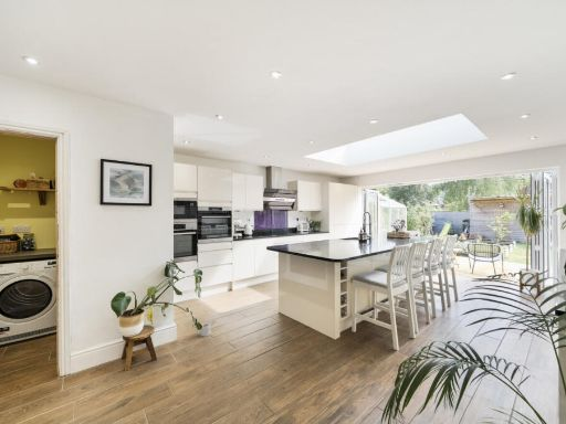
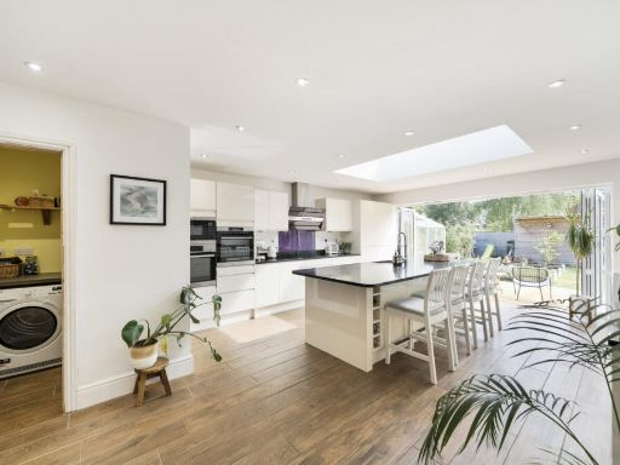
- watering can [193,318,218,338]
